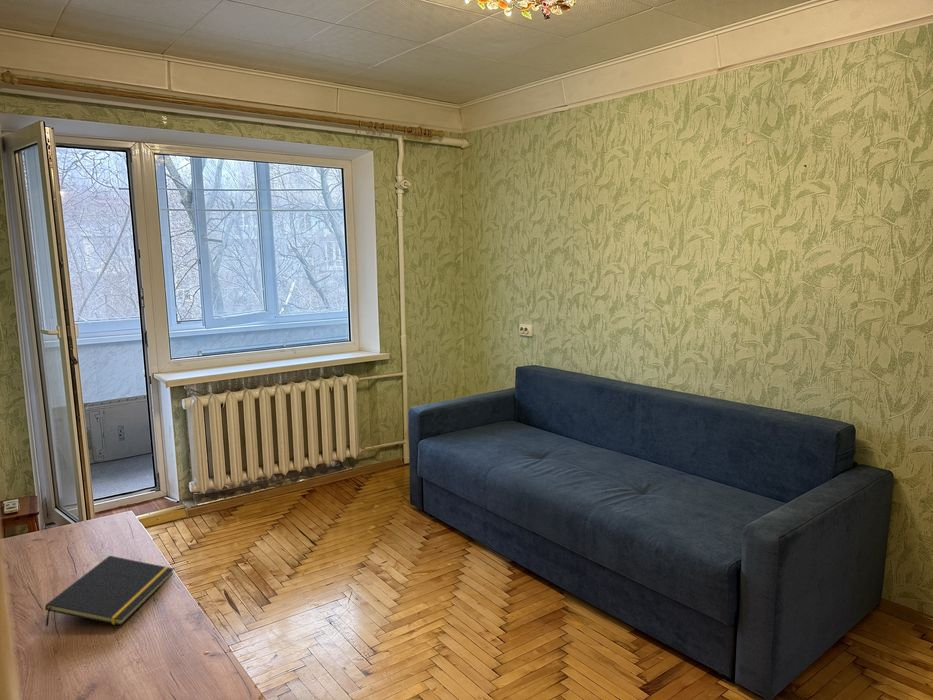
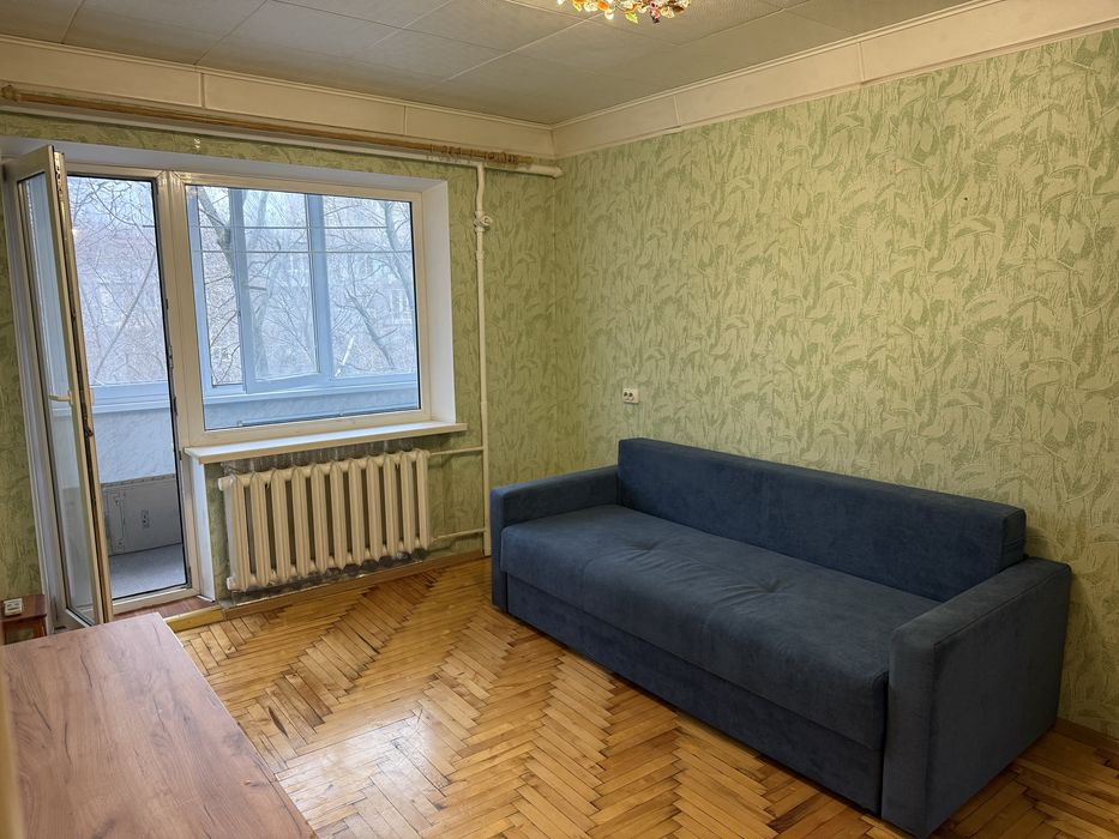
- notepad [44,555,175,627]
